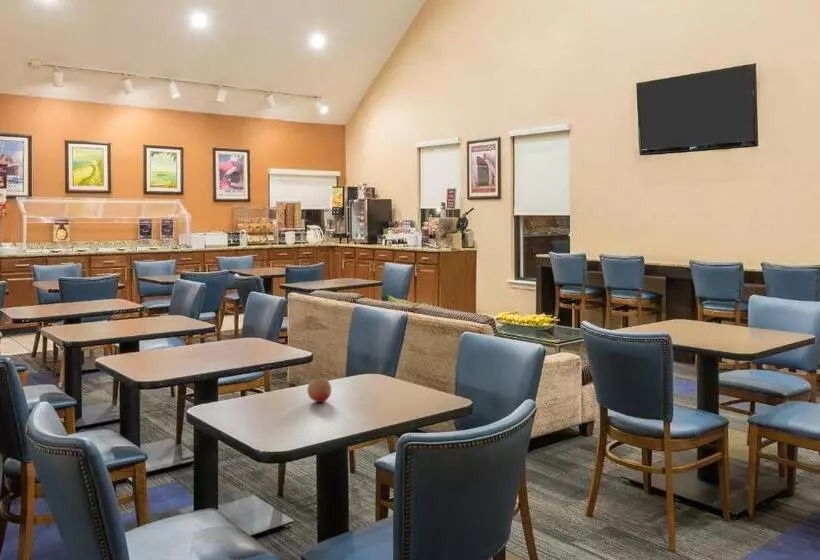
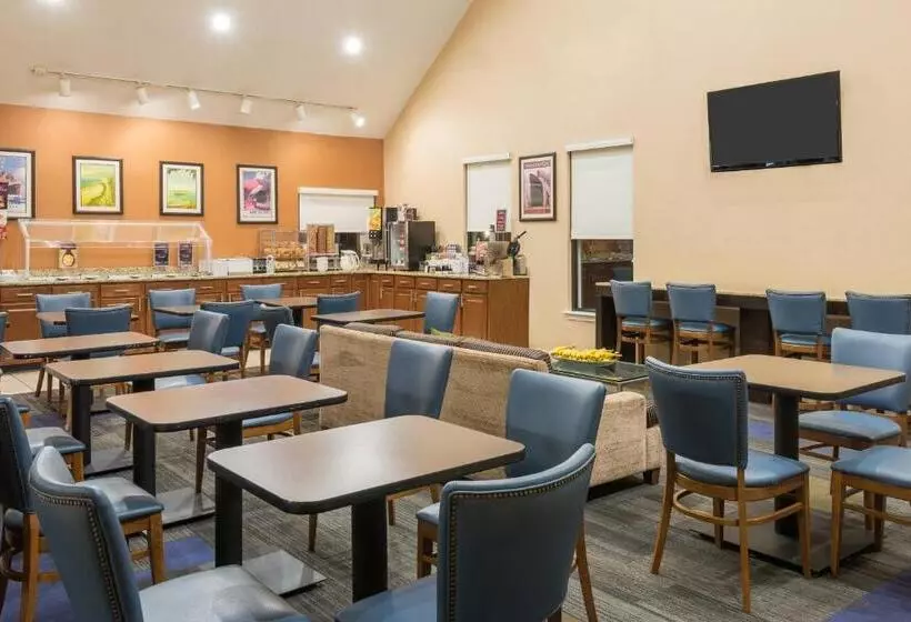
- fruit [306,378,332,403]
